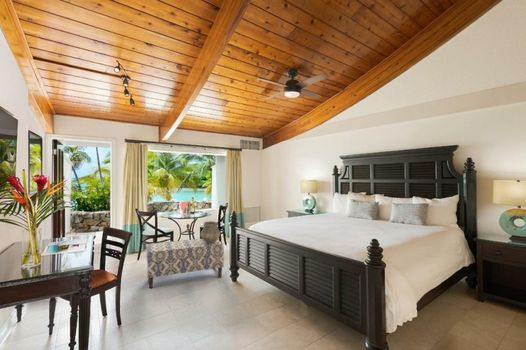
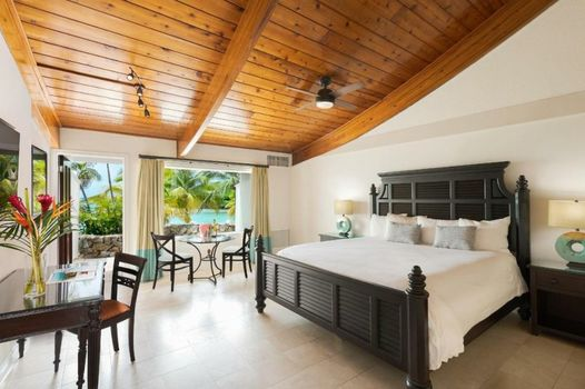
- bench [146,238,225,290]
- ceramic pot [199,220,221,244]
